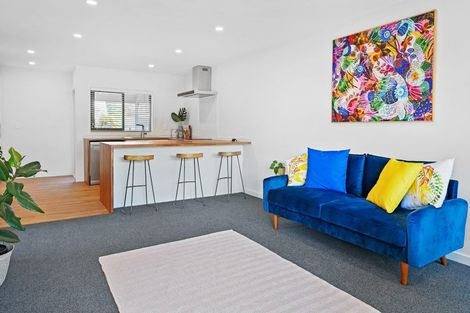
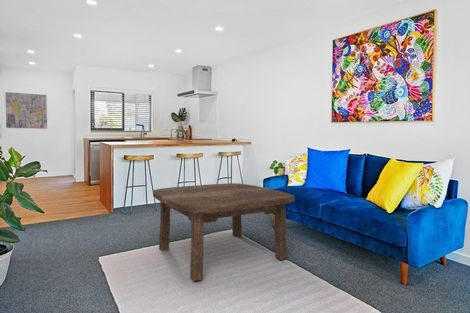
+ wall art [4,91,48,130]
+ coffee table [152,182,296,282]
